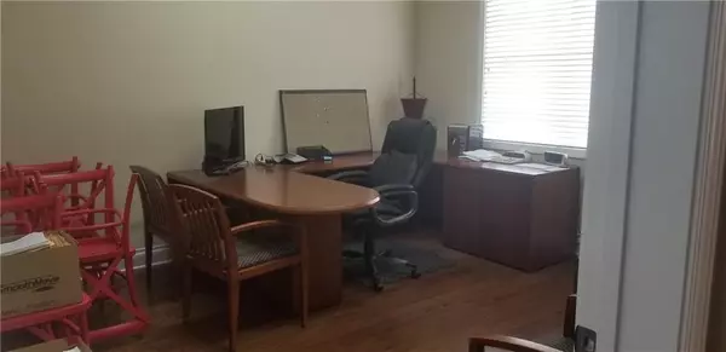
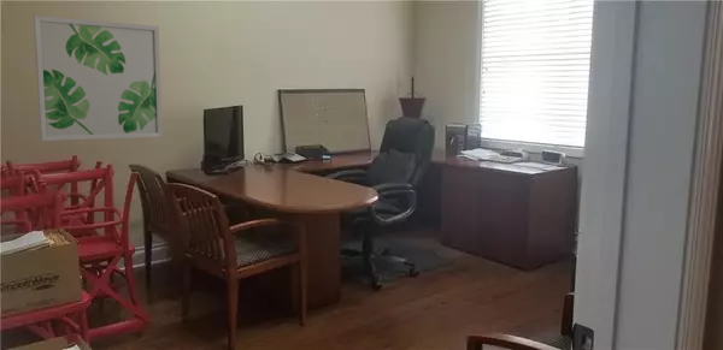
+ wall art [33,14,164,142]
